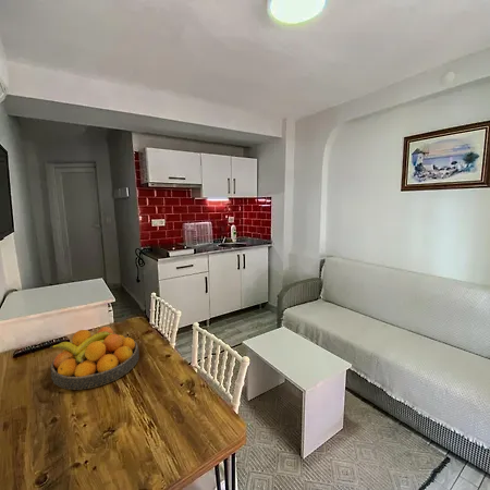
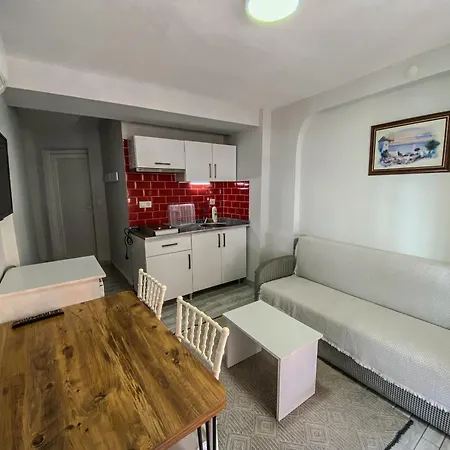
- fruit bowl [49,326,140,391]
